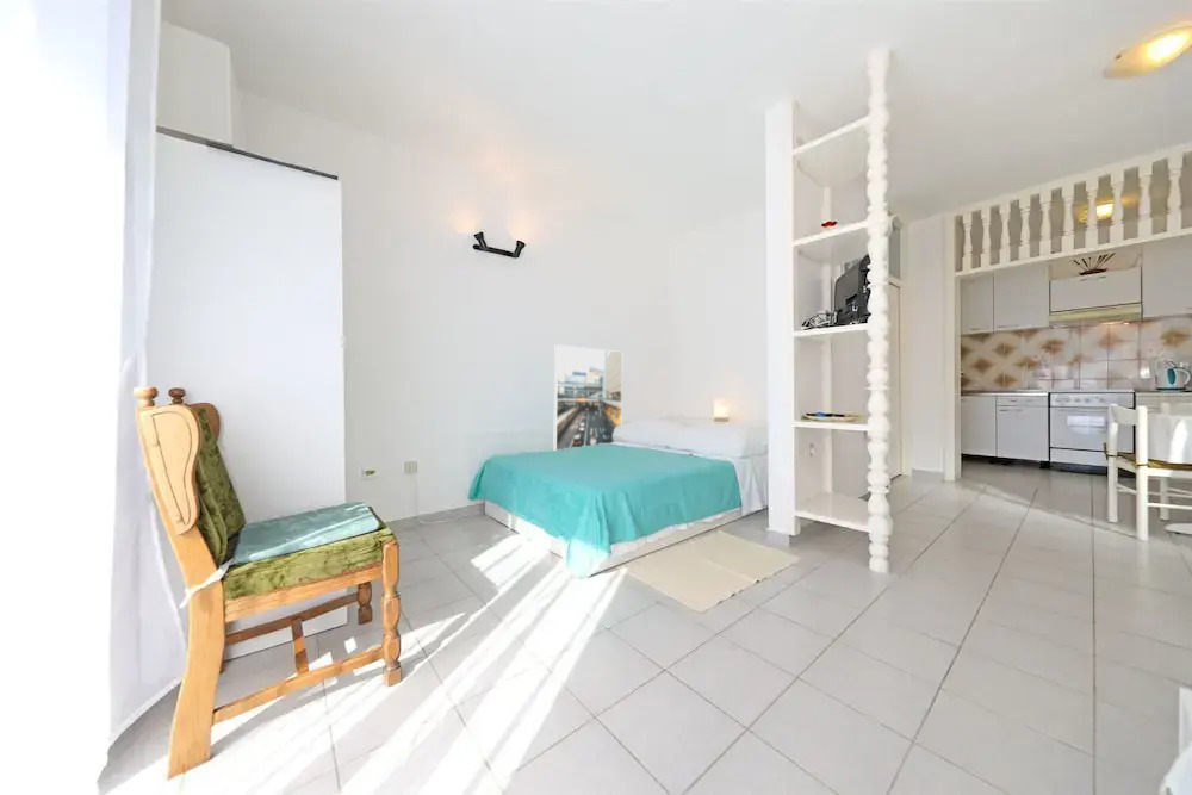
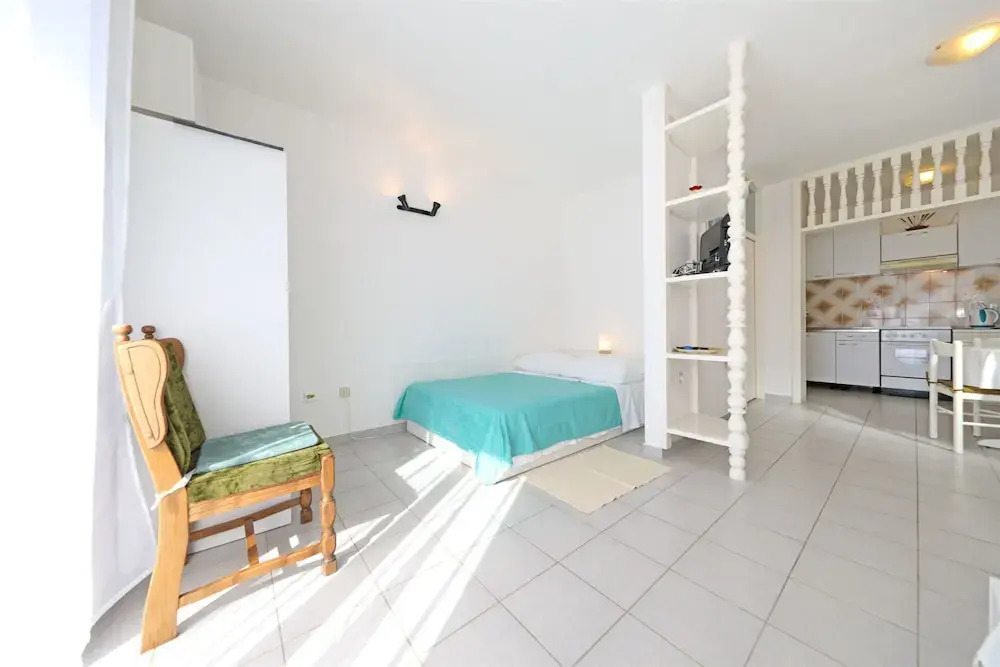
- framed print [552,343,623,452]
